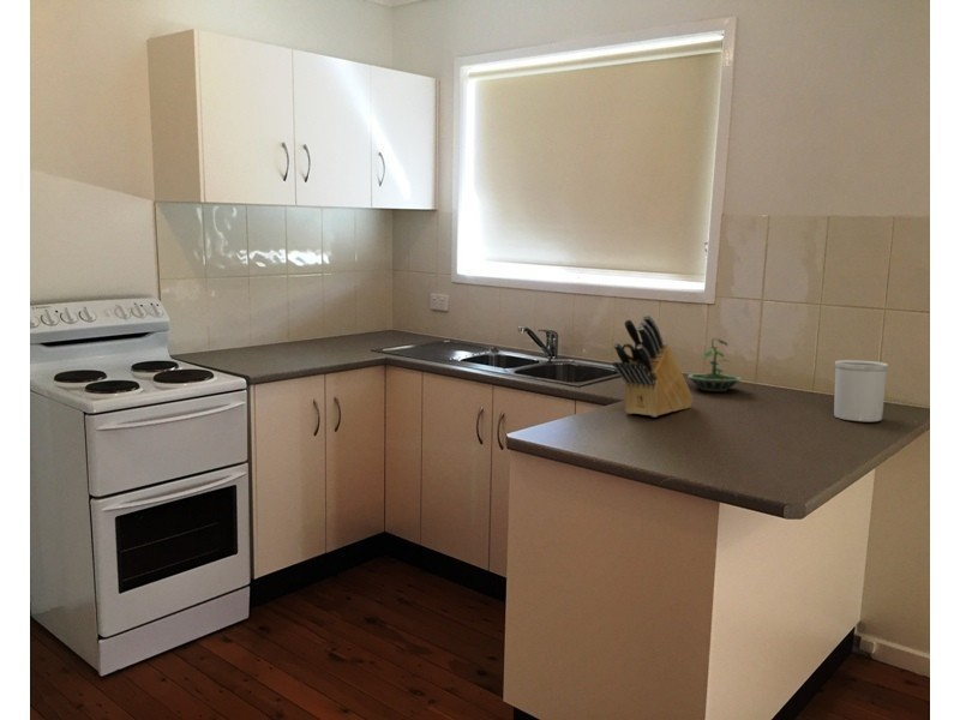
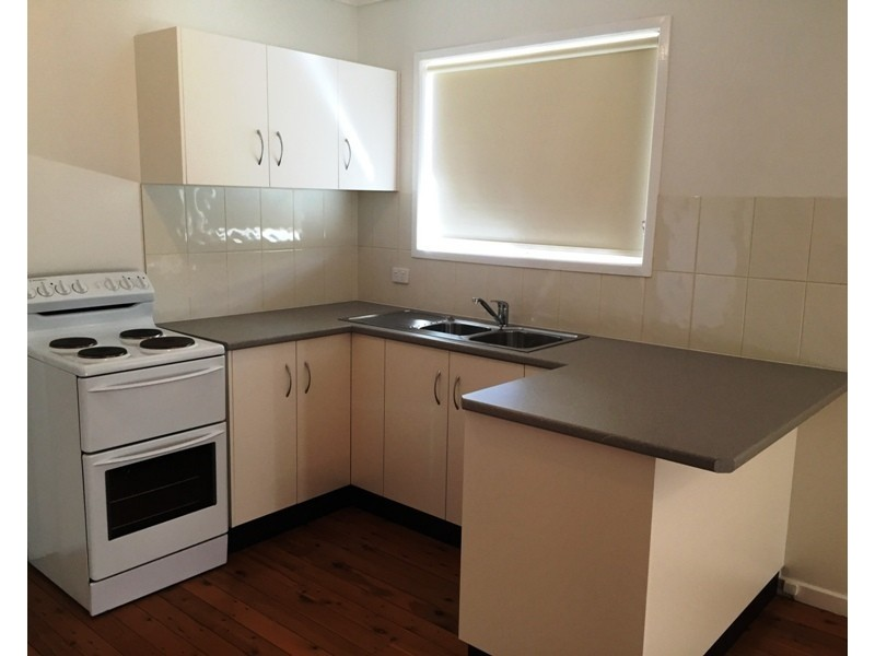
- knife block [612,314,695,418]
- utensil holder [833,359,889,422]
- terrarium [686,337,742,392]
